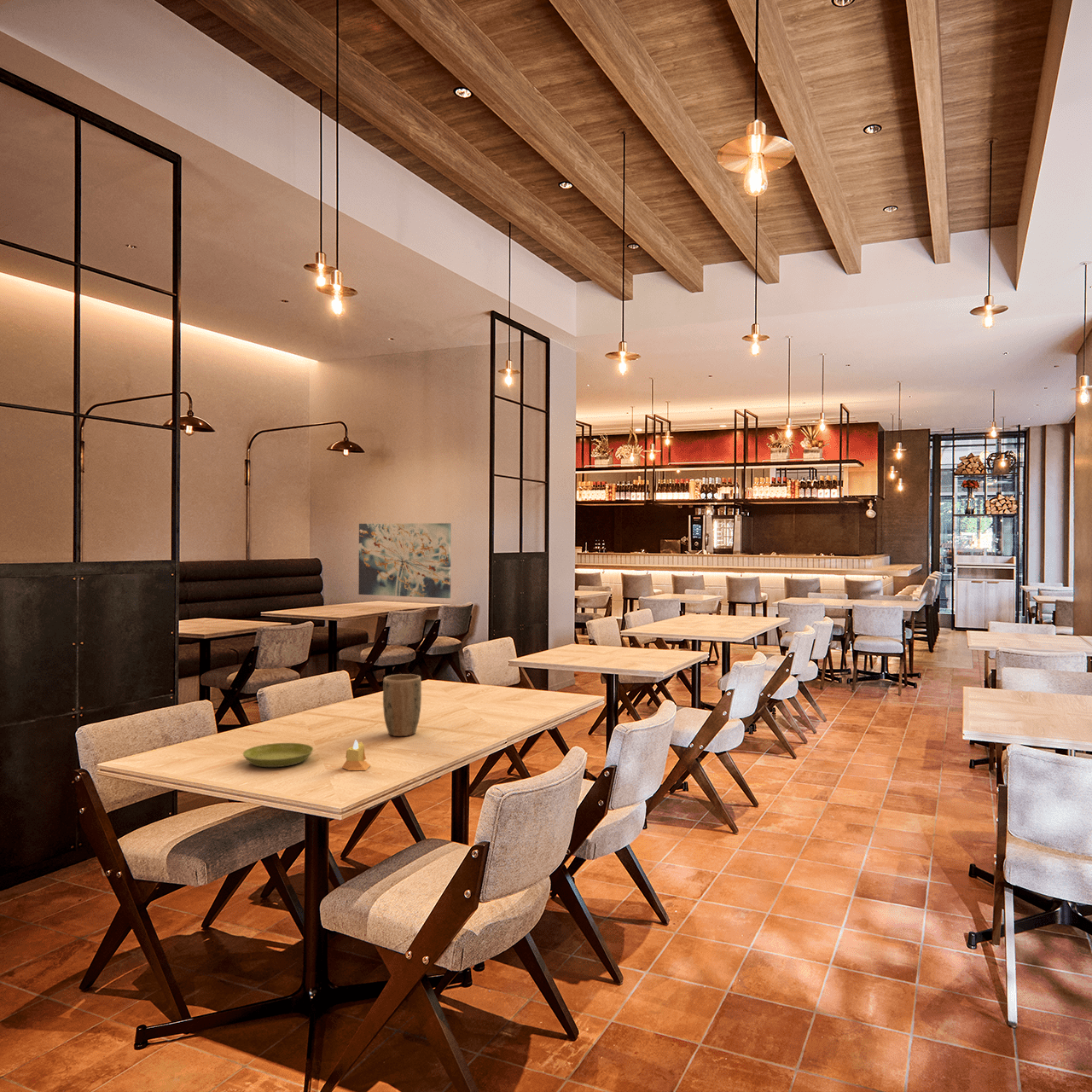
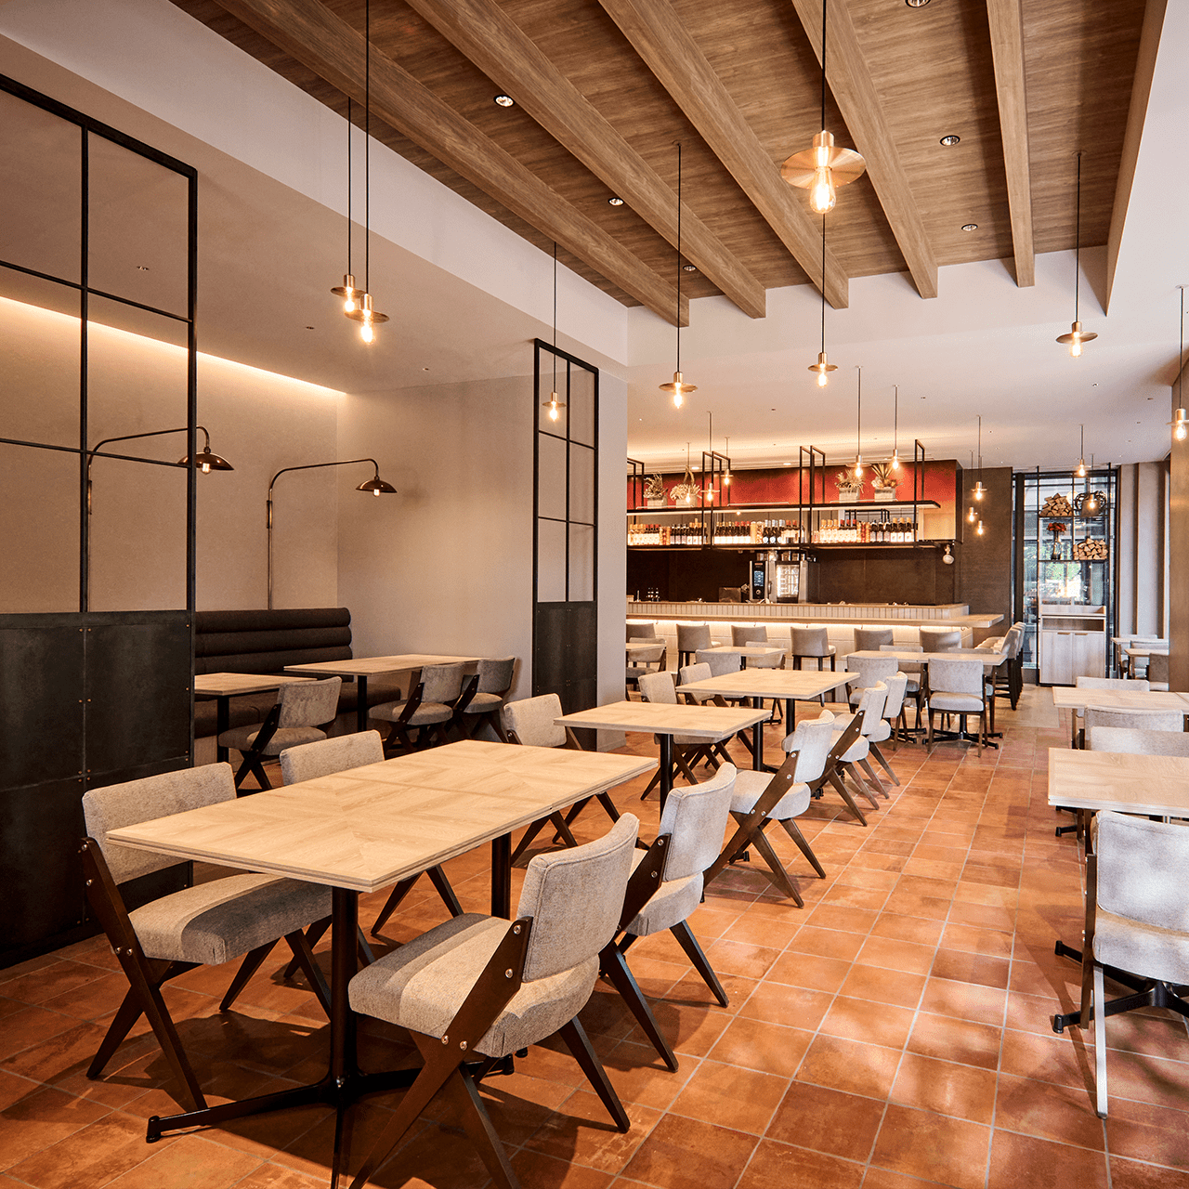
- saucer [242,742,314,768]
- wall art [357,522,451,599]
- candle [341,740,371,771]
- plant pot [382,673,422,737]
